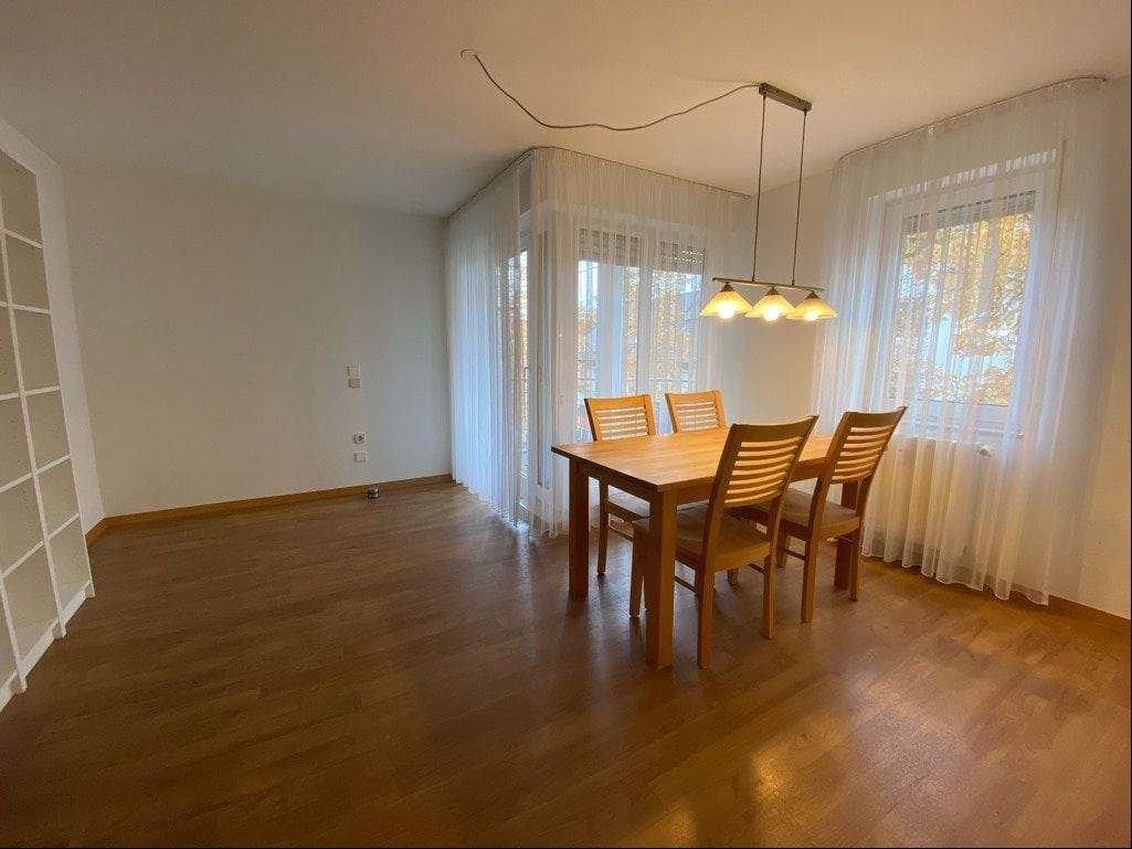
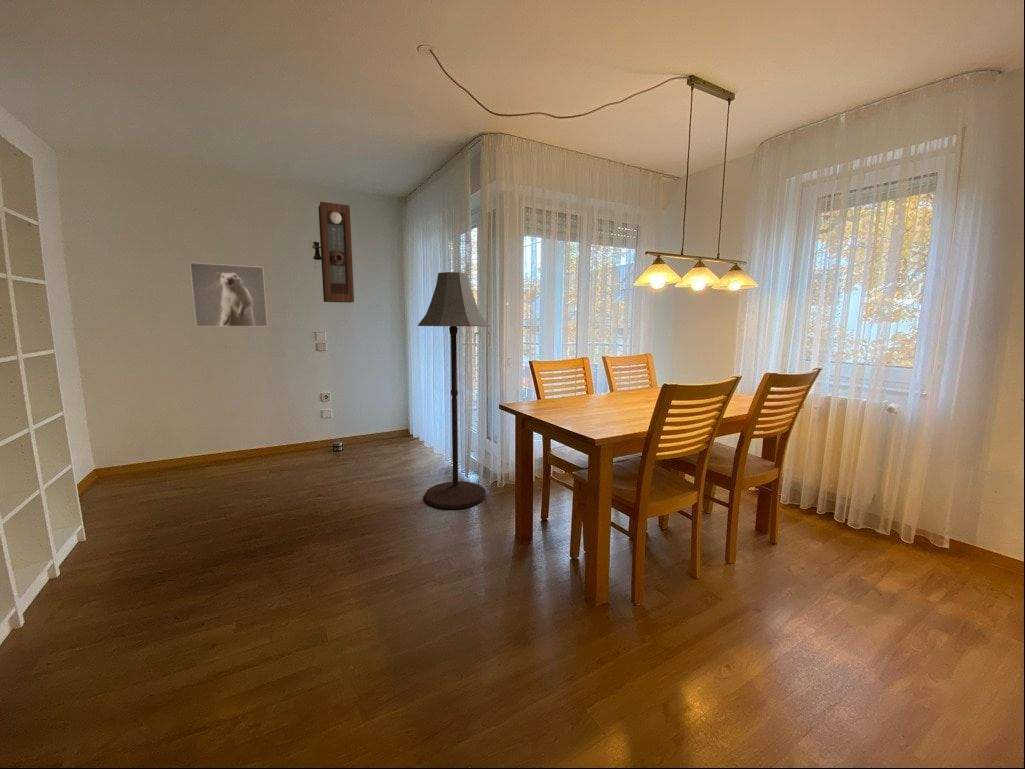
+ floor lamp [417,271,490,510]
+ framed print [189,262,269,328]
+ pendulum clock [311,201,355,304]
